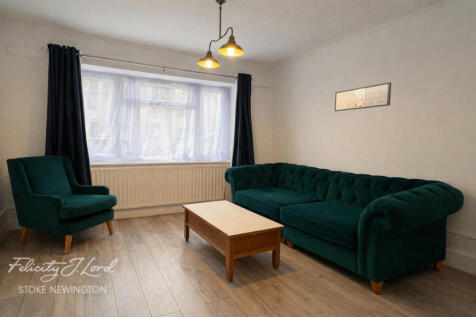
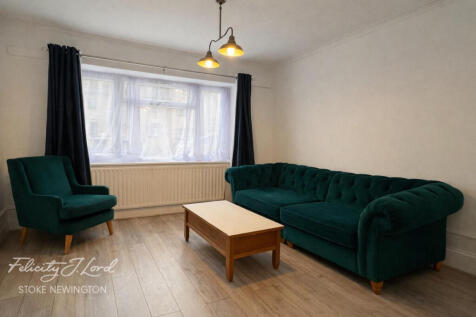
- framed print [334,81,392,112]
